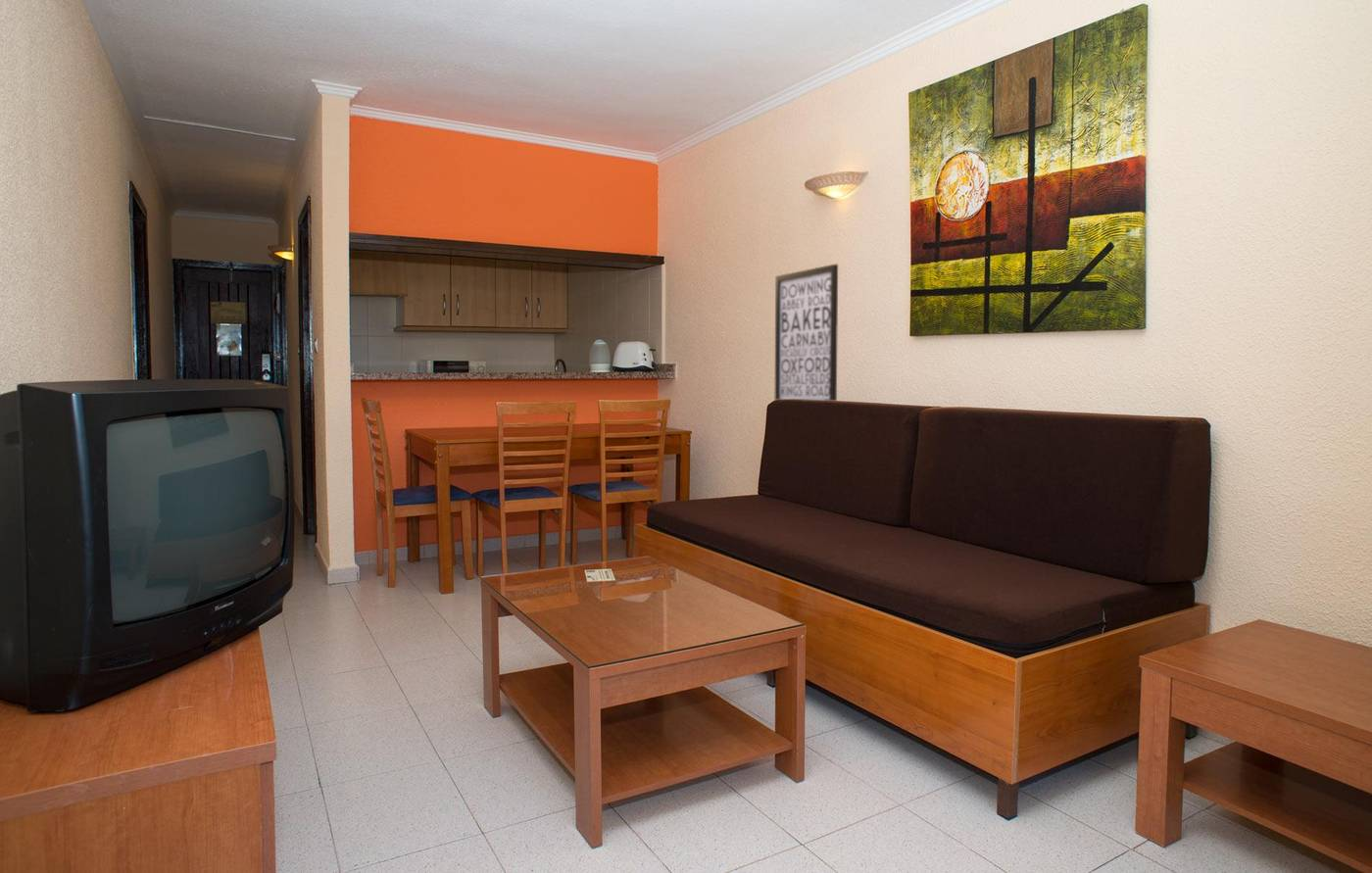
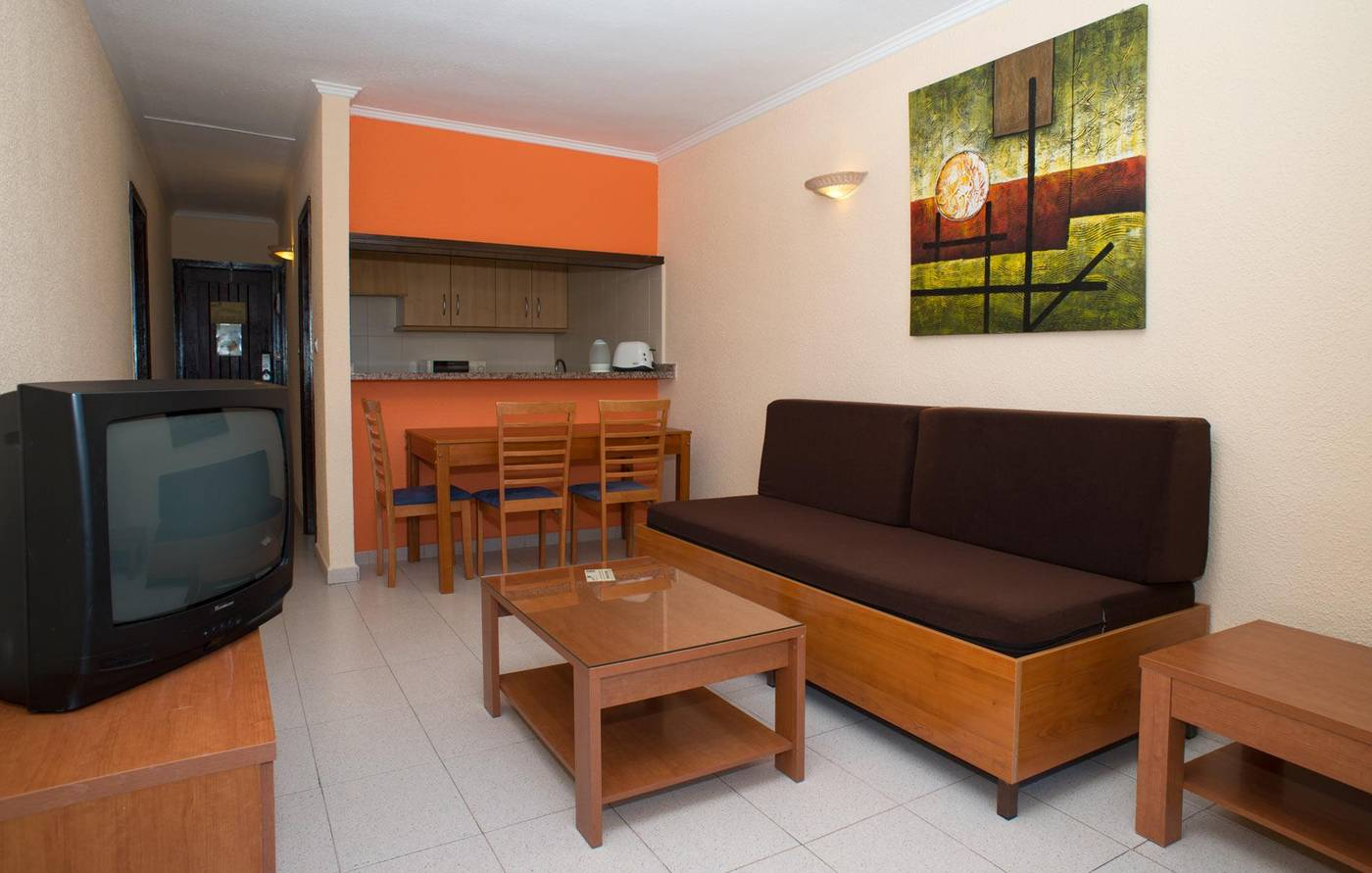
- wall art [774,264,839,402]
